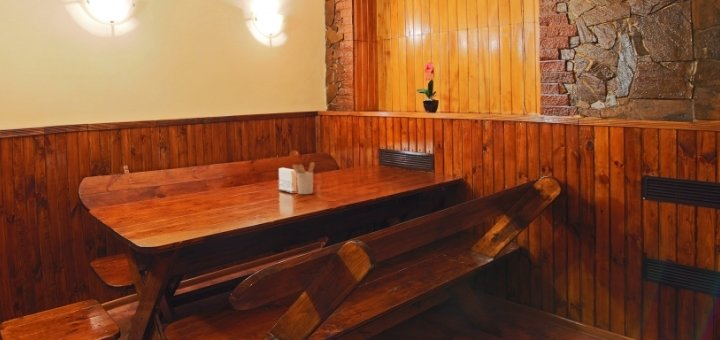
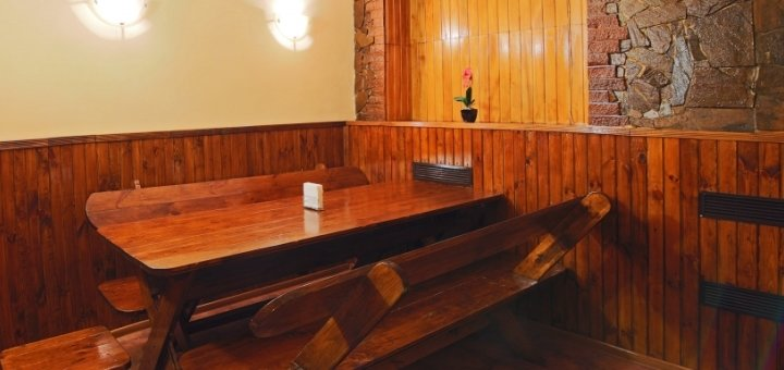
- utensil holder [291,161,316,195]
